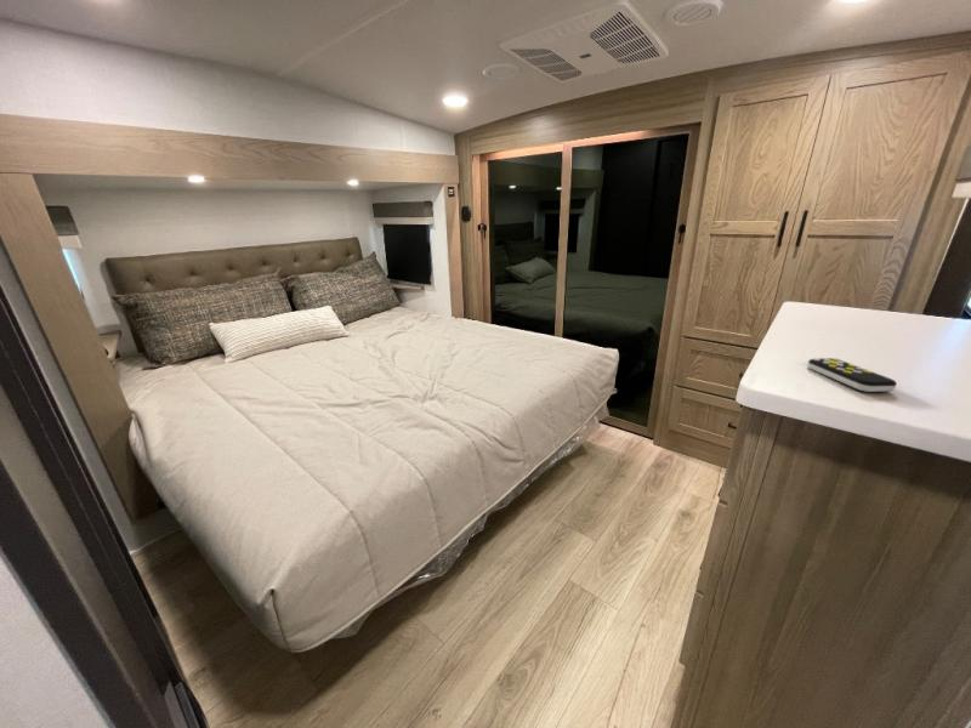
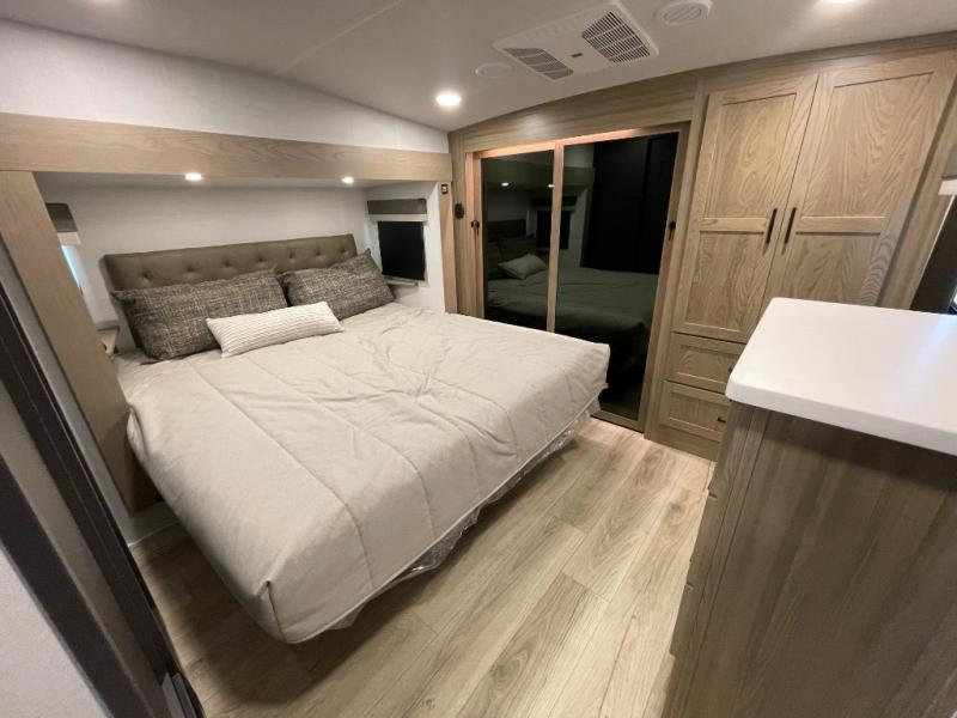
- remote control [806,357,898,393]
